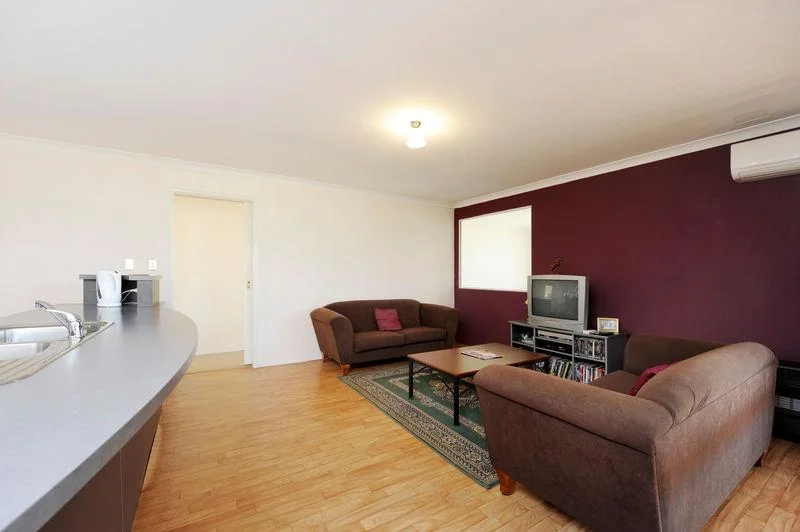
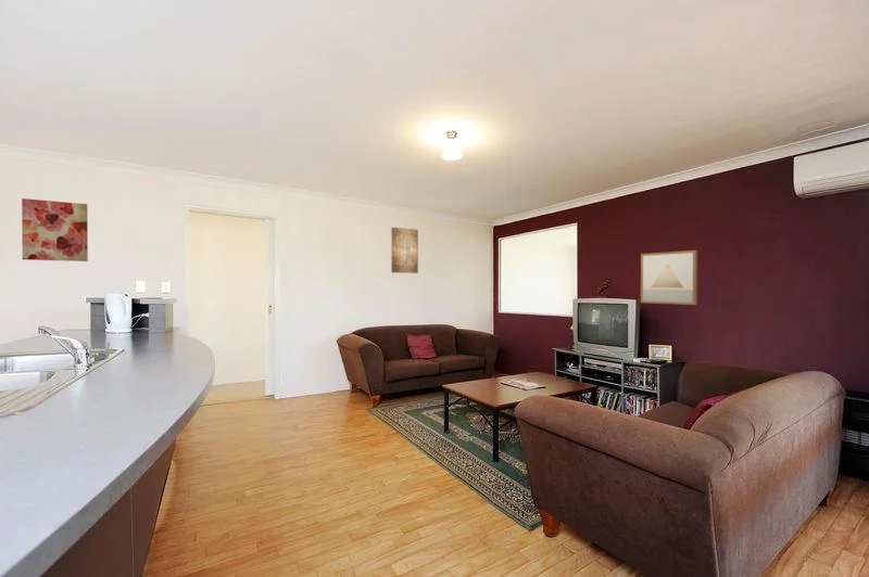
+ wall art [21,197,89,262]
+ wall art [390,227,419,274]
+ wall art [640,249,698,306]
